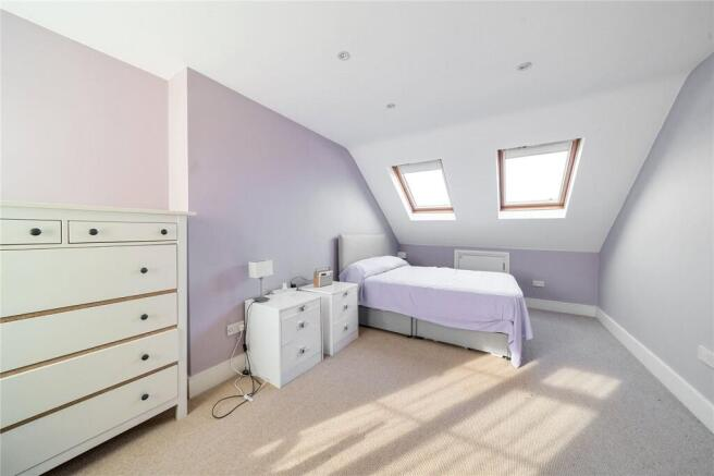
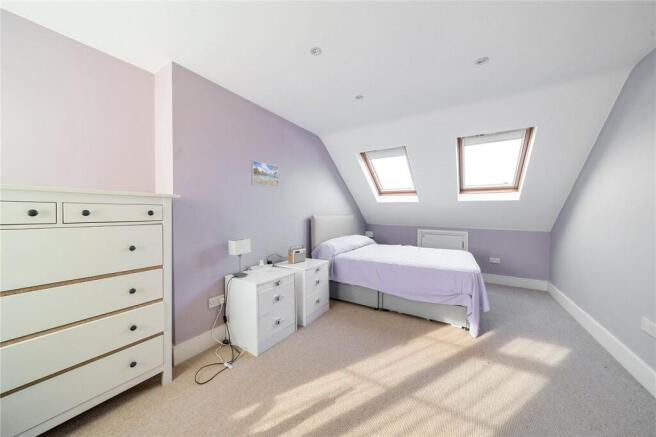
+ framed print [250,160,280,189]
